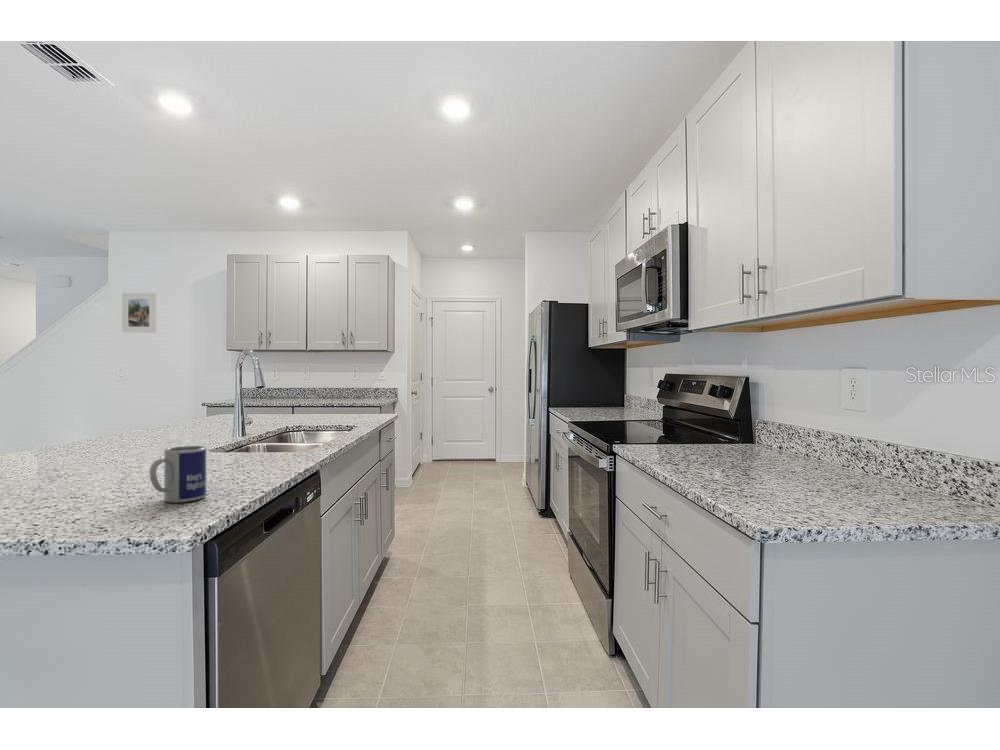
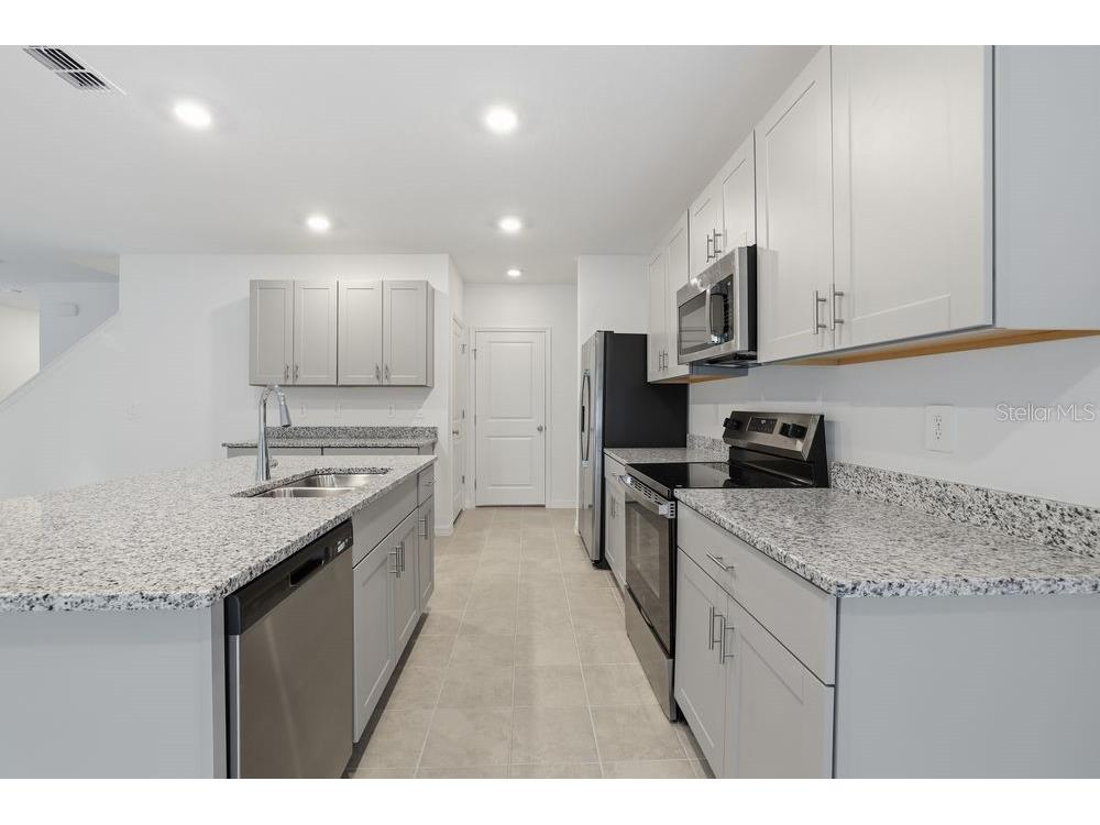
- mug [148,445,207,504]
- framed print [121,292,157,334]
